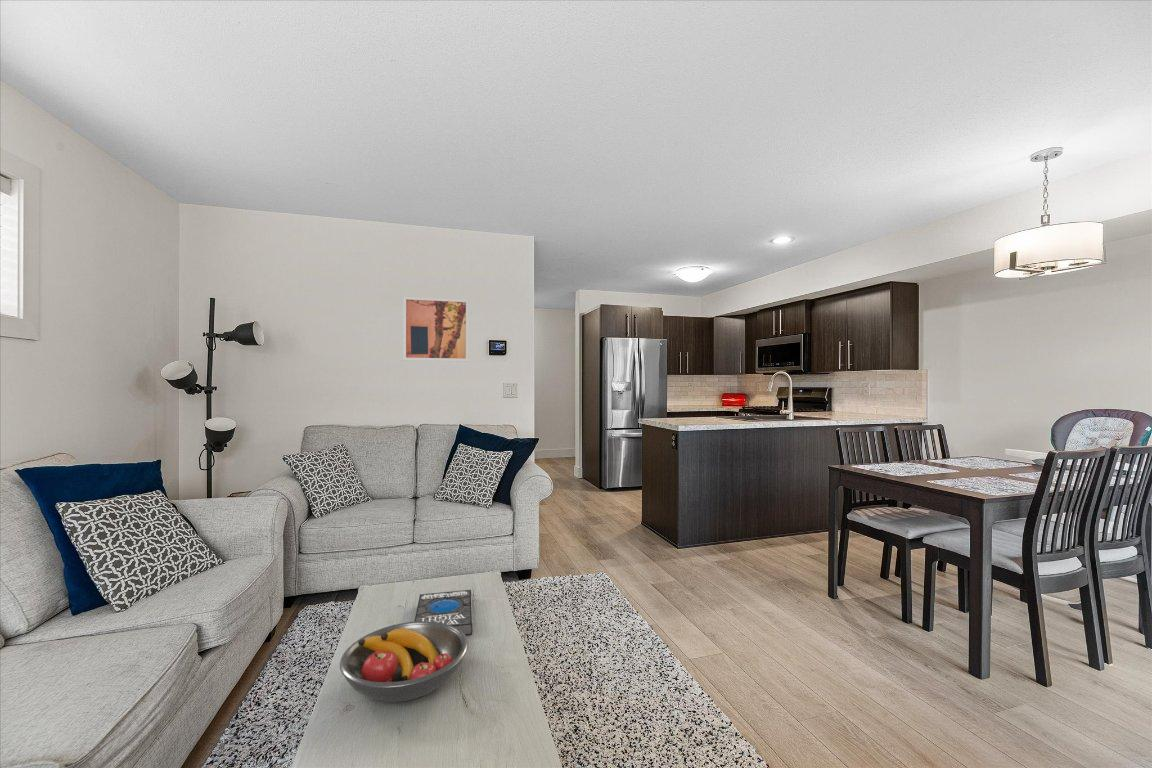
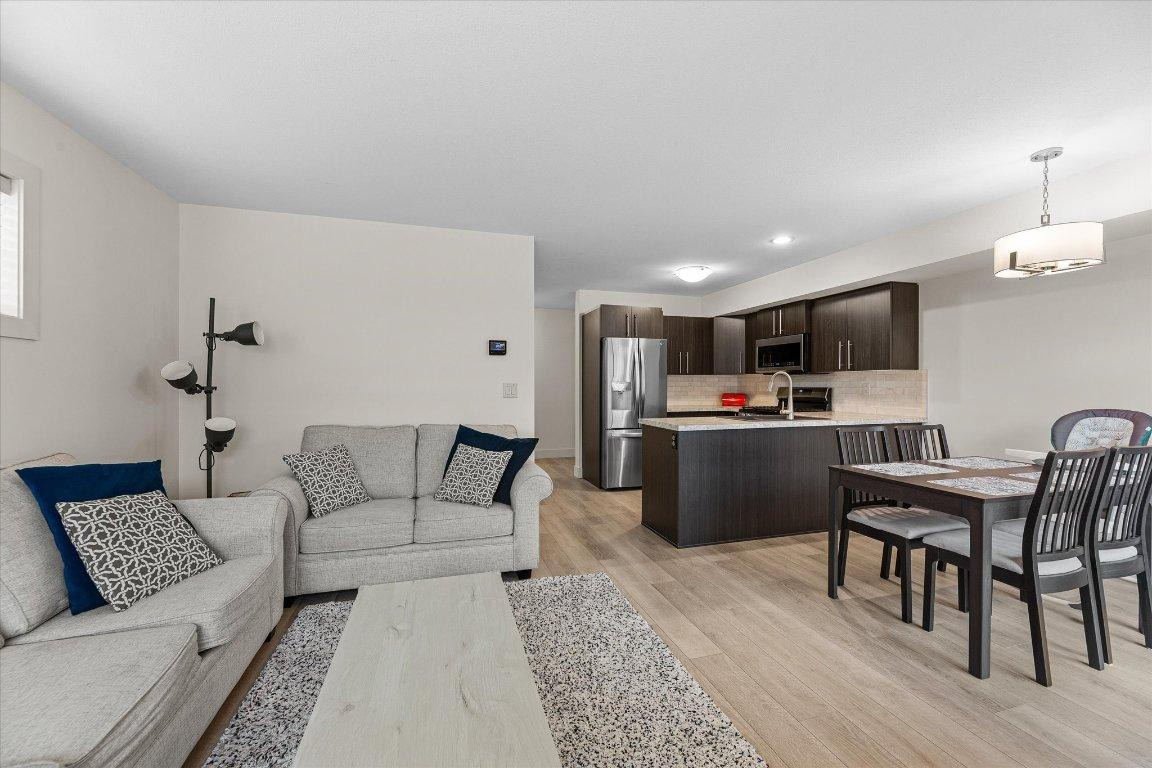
- wall art [402,295,470,362]
- book [413,589,473,636]
- fruit bowl [339,621,469,703]
